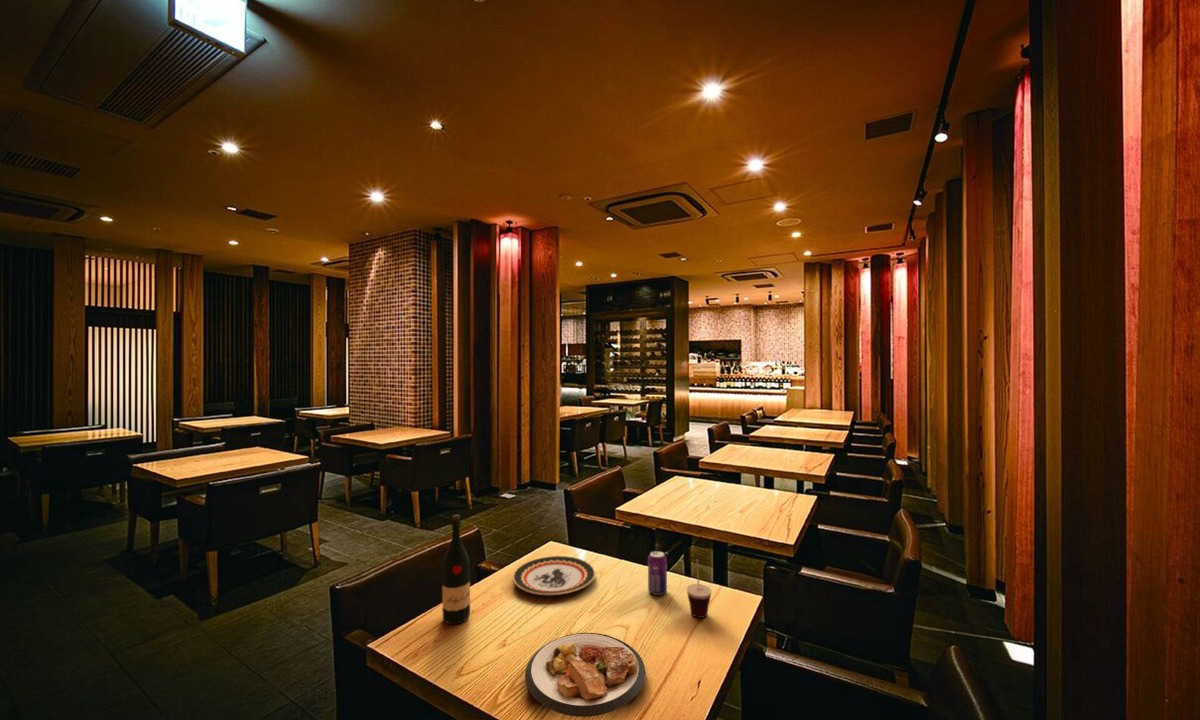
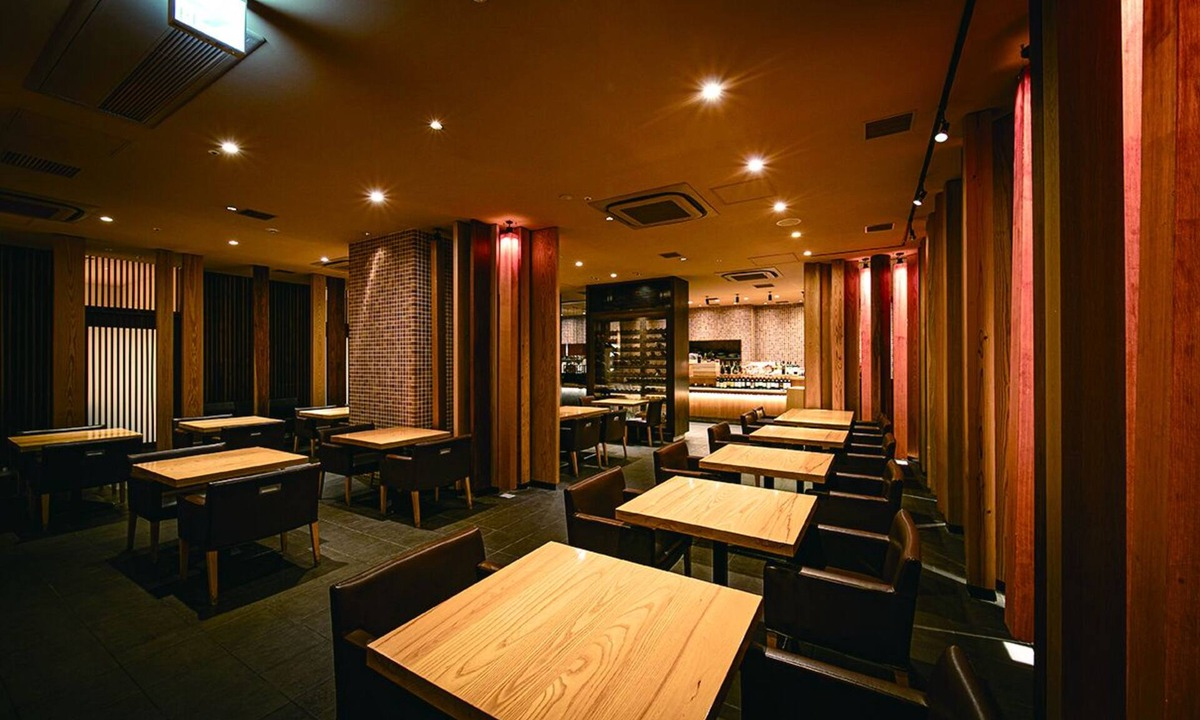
- plate [524,632,646,718]
- wine bottle [441,514,471,625]
- plate [512,555,596,596]
- beverage can [647,550,668,596]
- cup [686,558,712,619]
